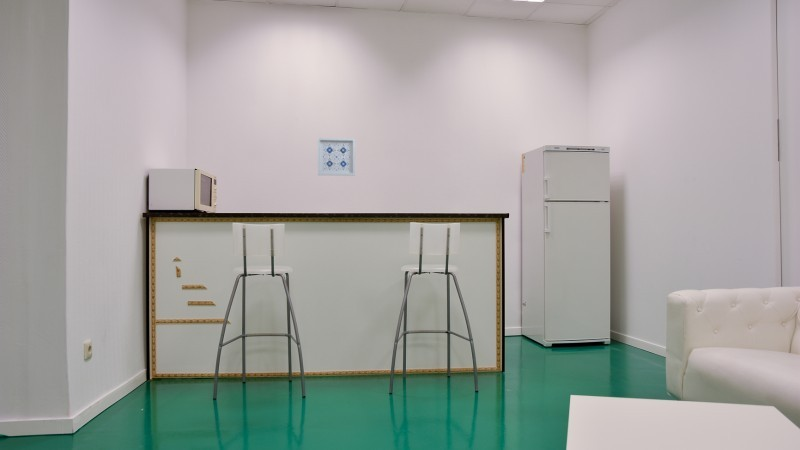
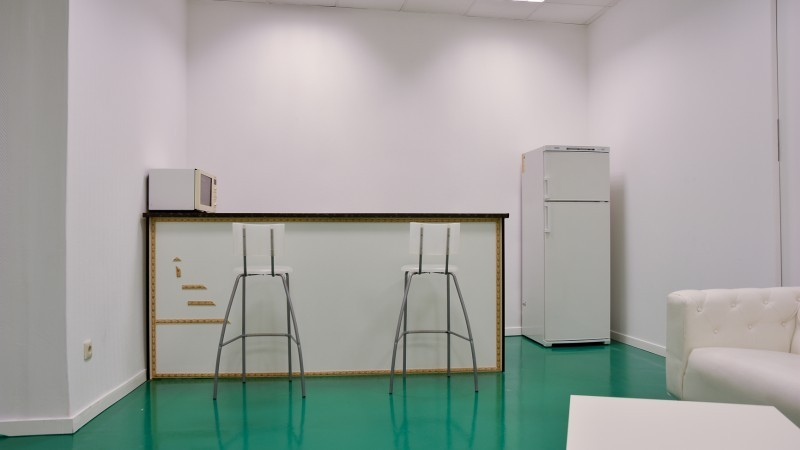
- wall art [317,137,356,177]
